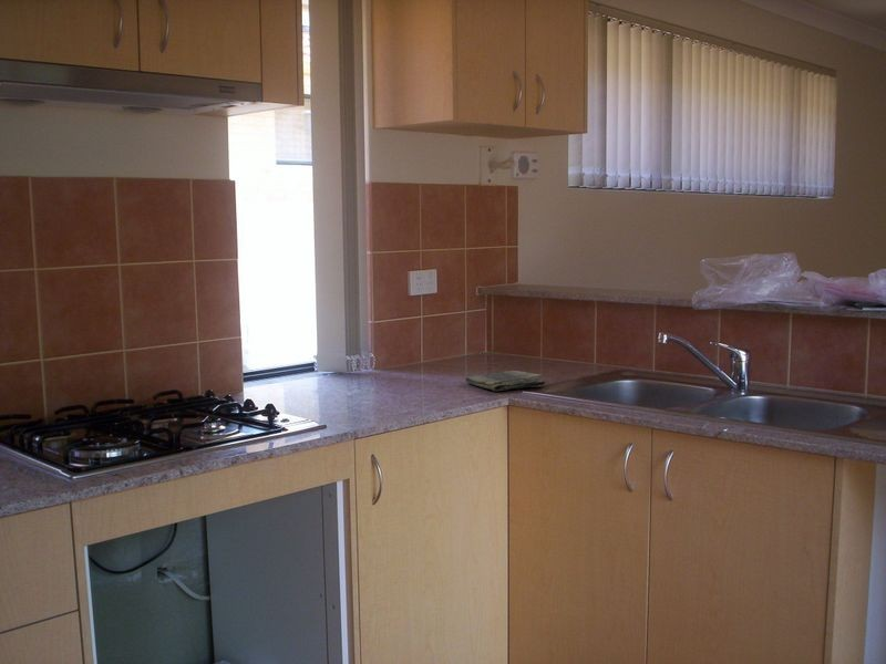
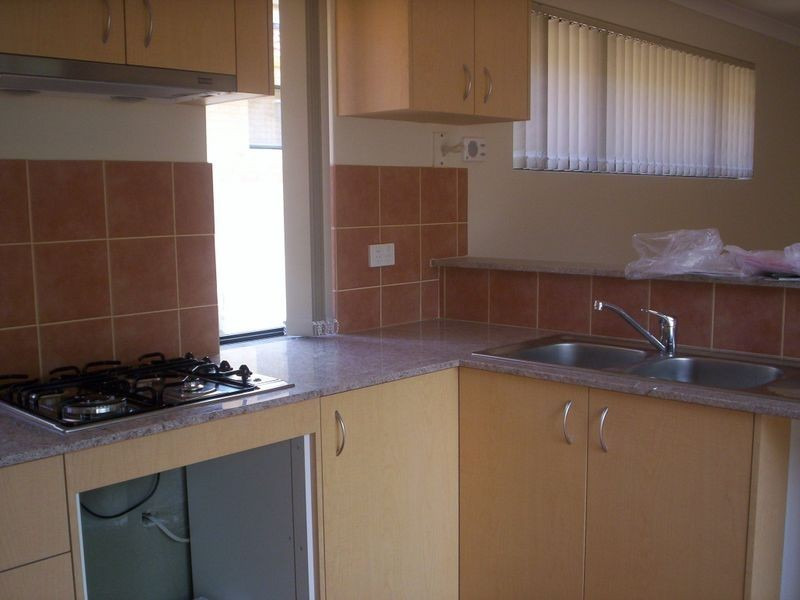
- dish towel [464,370,547,393]
